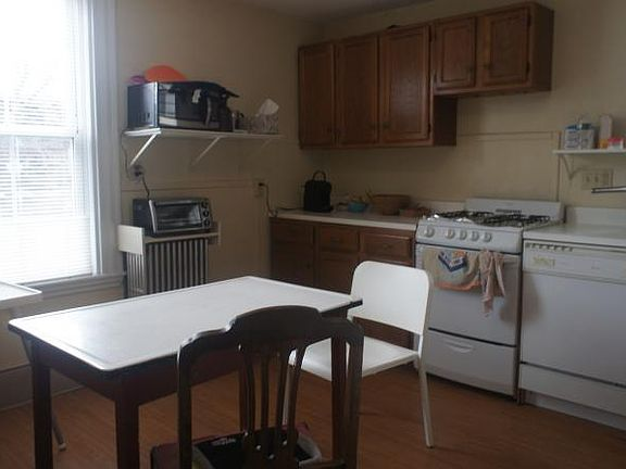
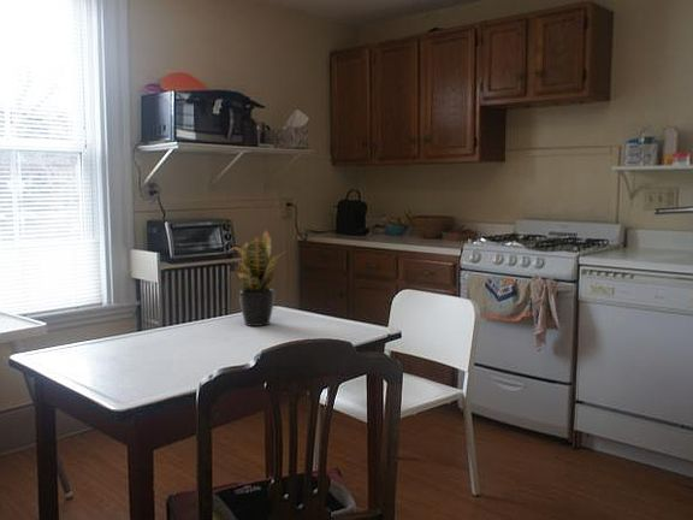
+ potted plant [229,229,289,327]
